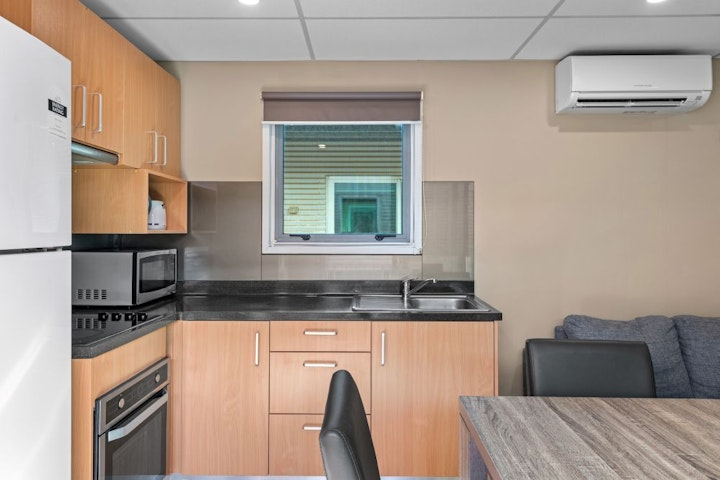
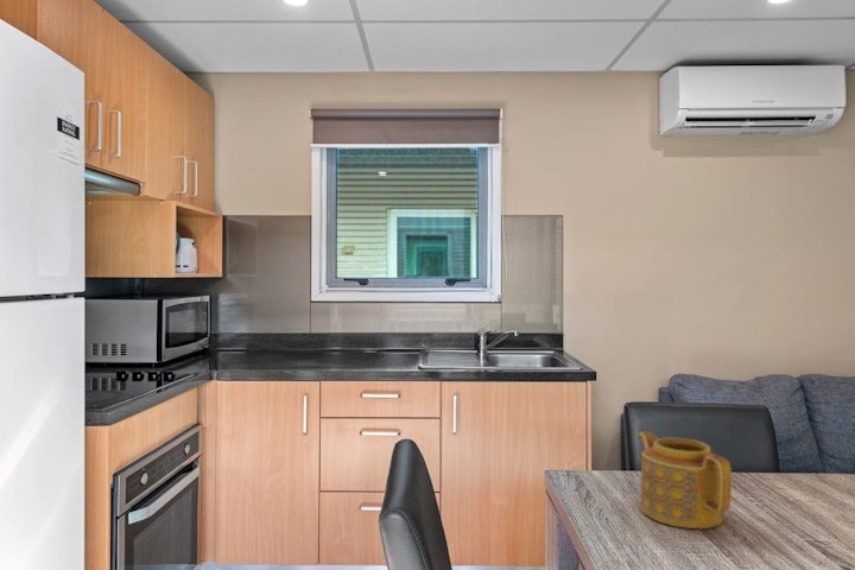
+ teapot [636,431,733,530]
